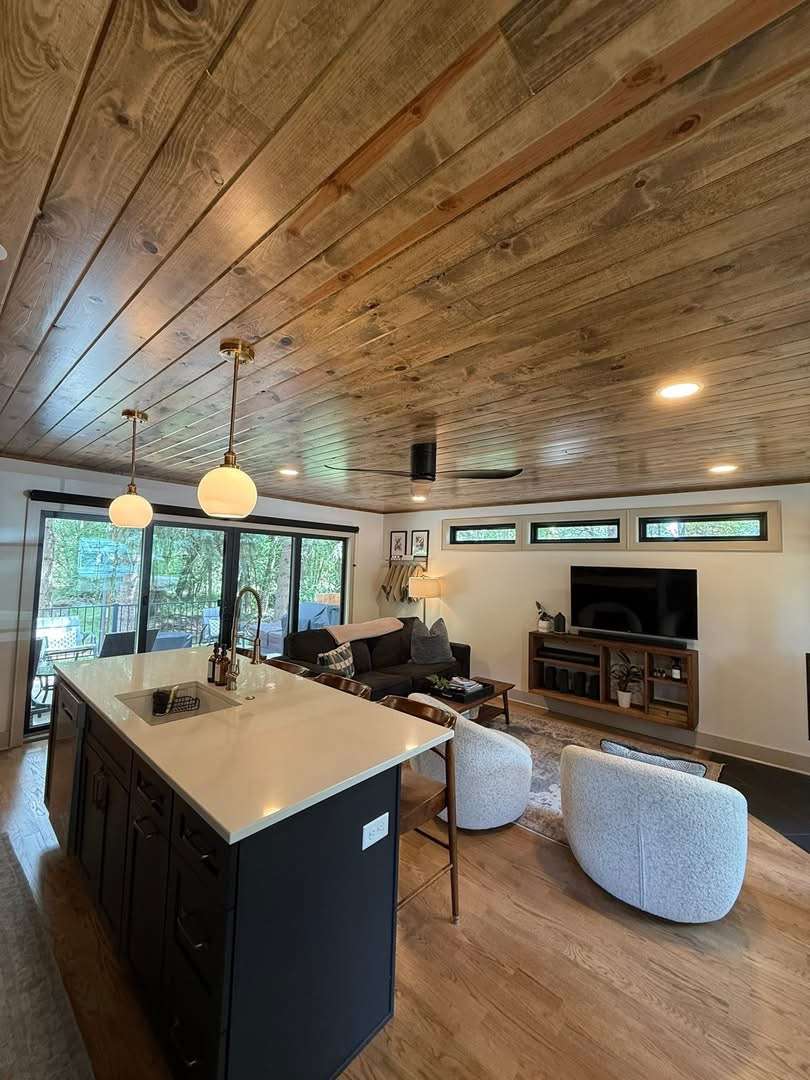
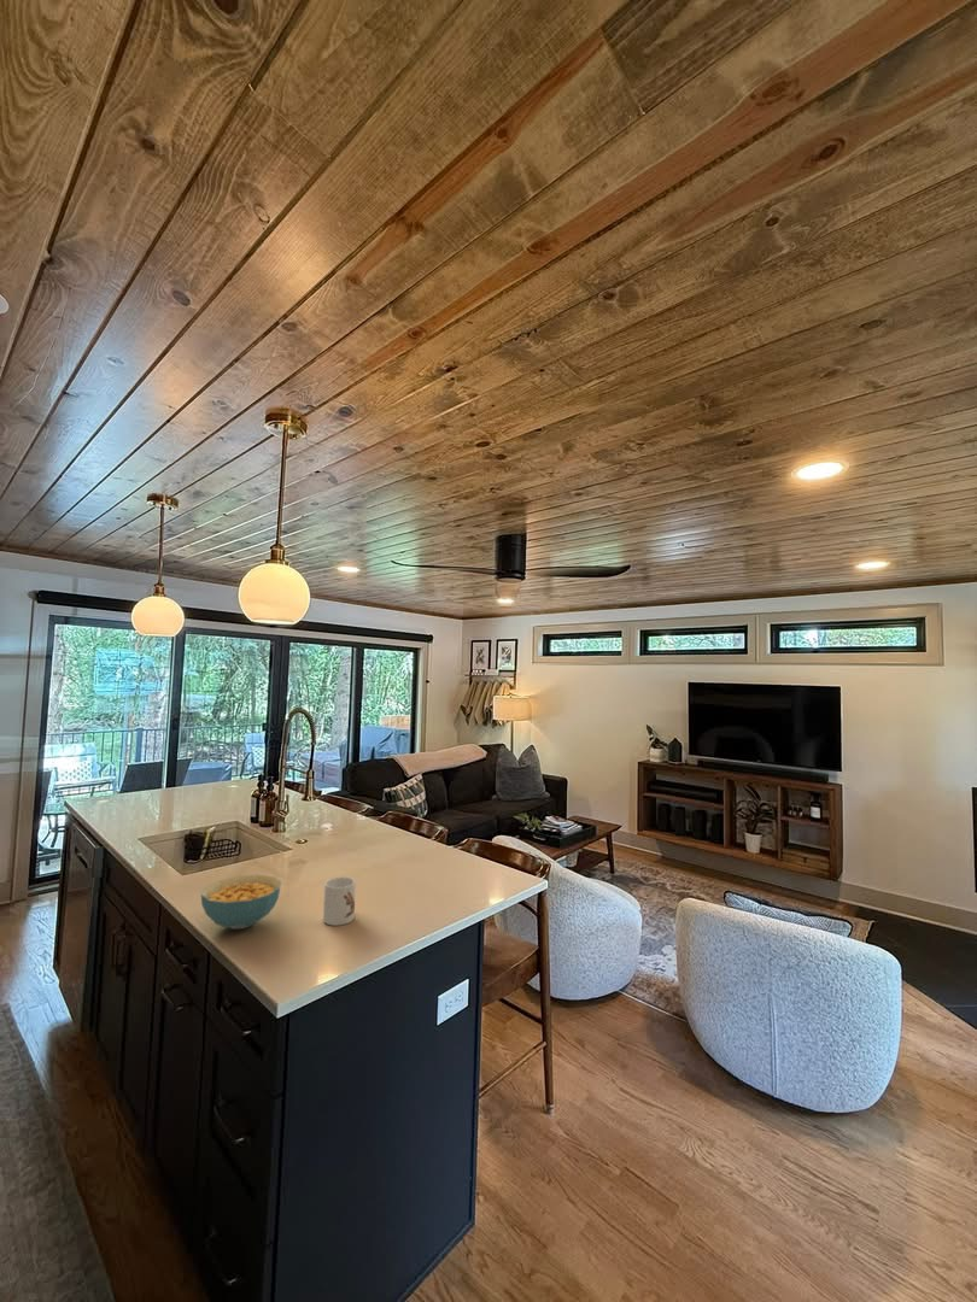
+ cereal bowl [200,874,282,931]
+ mug [322,875,357,927]
